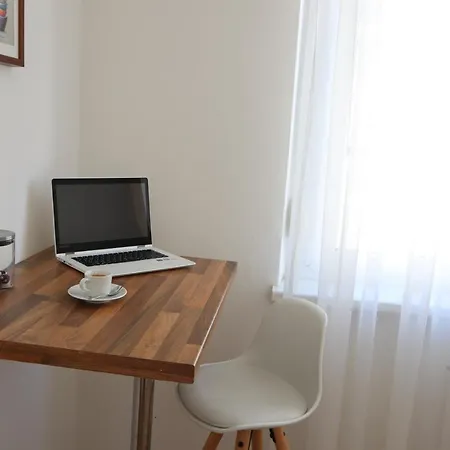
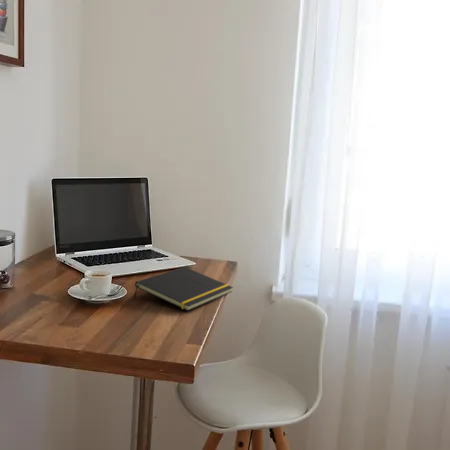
+ notepad [132,266,234,312]
